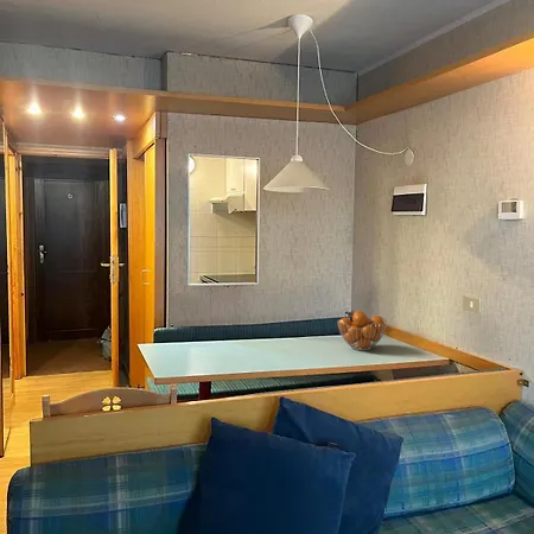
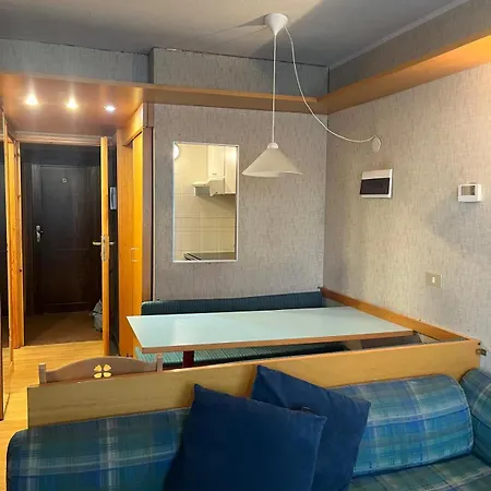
- fruit basket [336,310,388,351]
